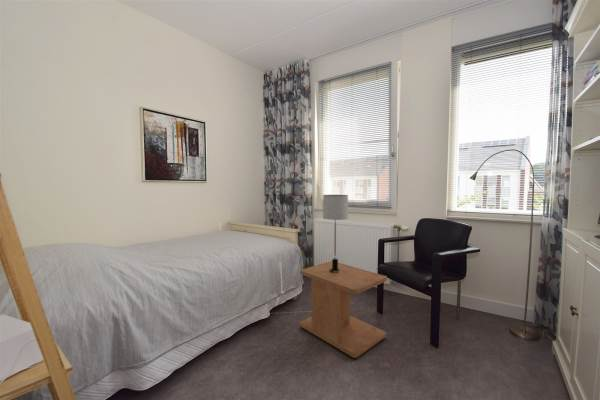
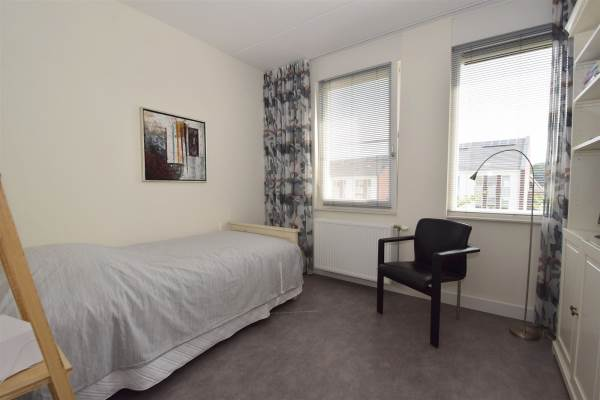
- table lamp [322,194,349,273]
- side table [299,260,388,359]
